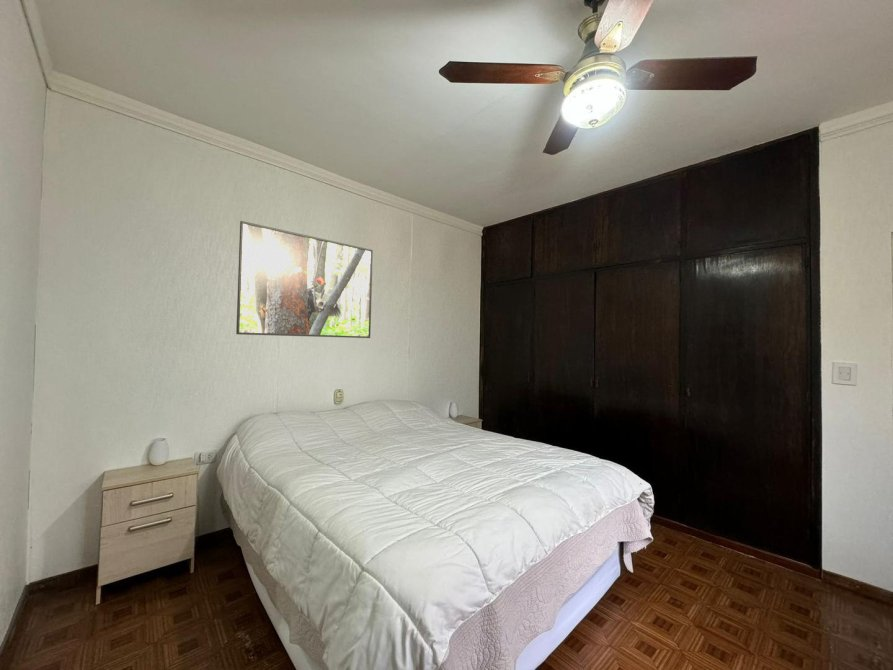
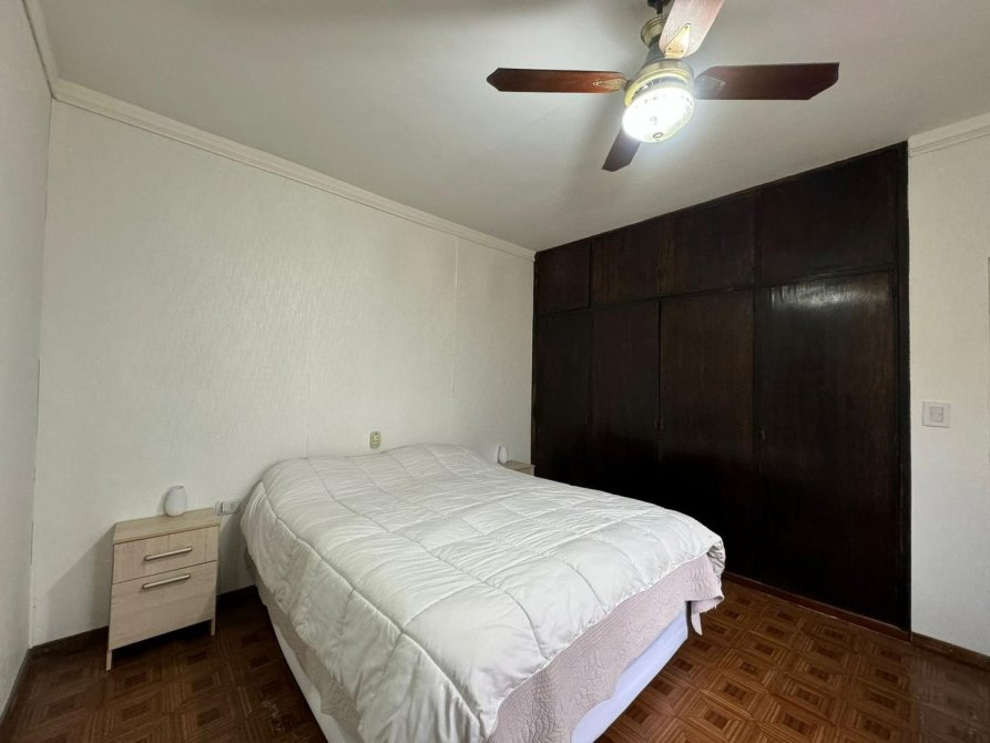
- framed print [235,220,374,339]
